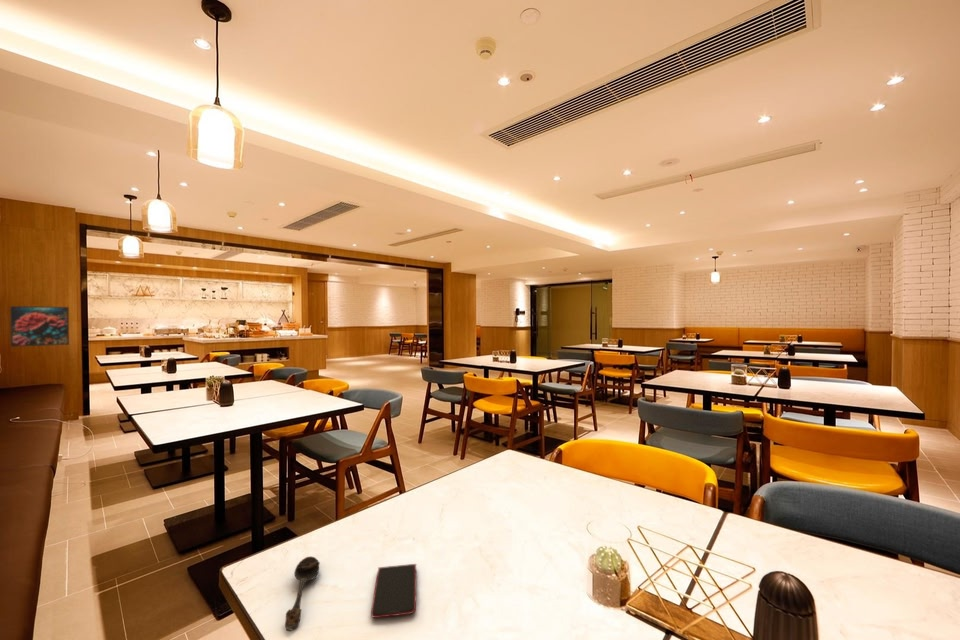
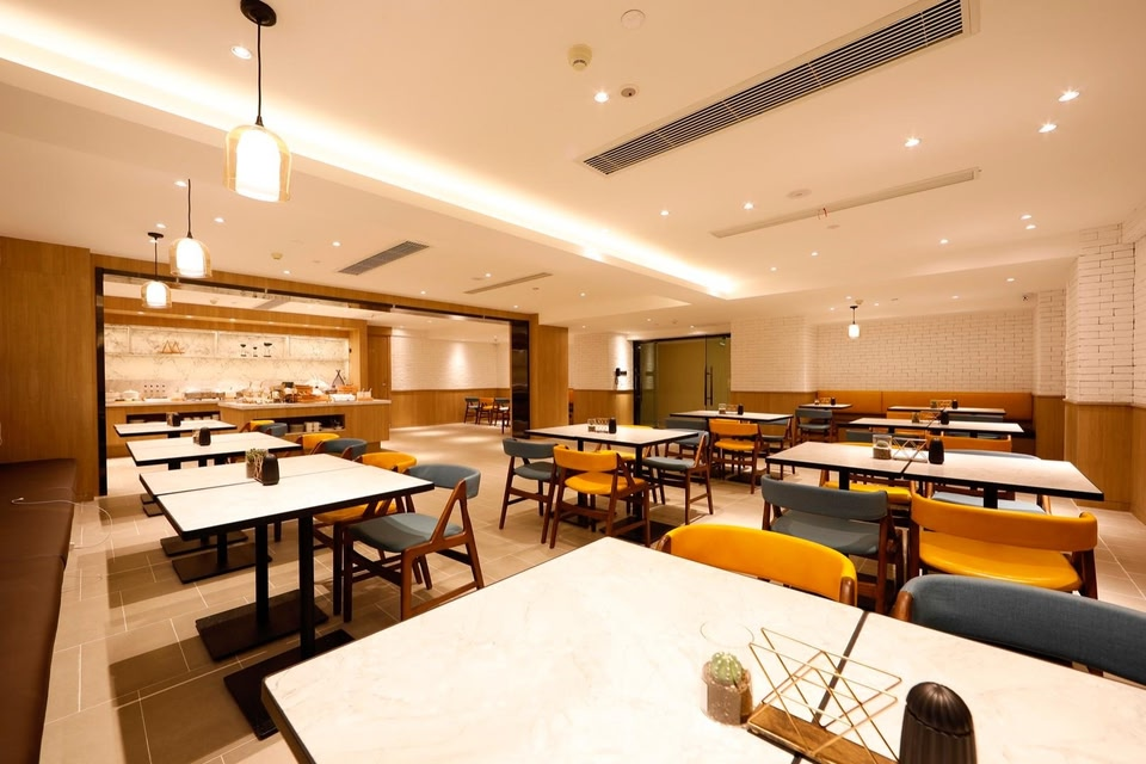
- smartphone [370,563,417,619]
- spoon [284,555,321,632]
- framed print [9,305,70,348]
